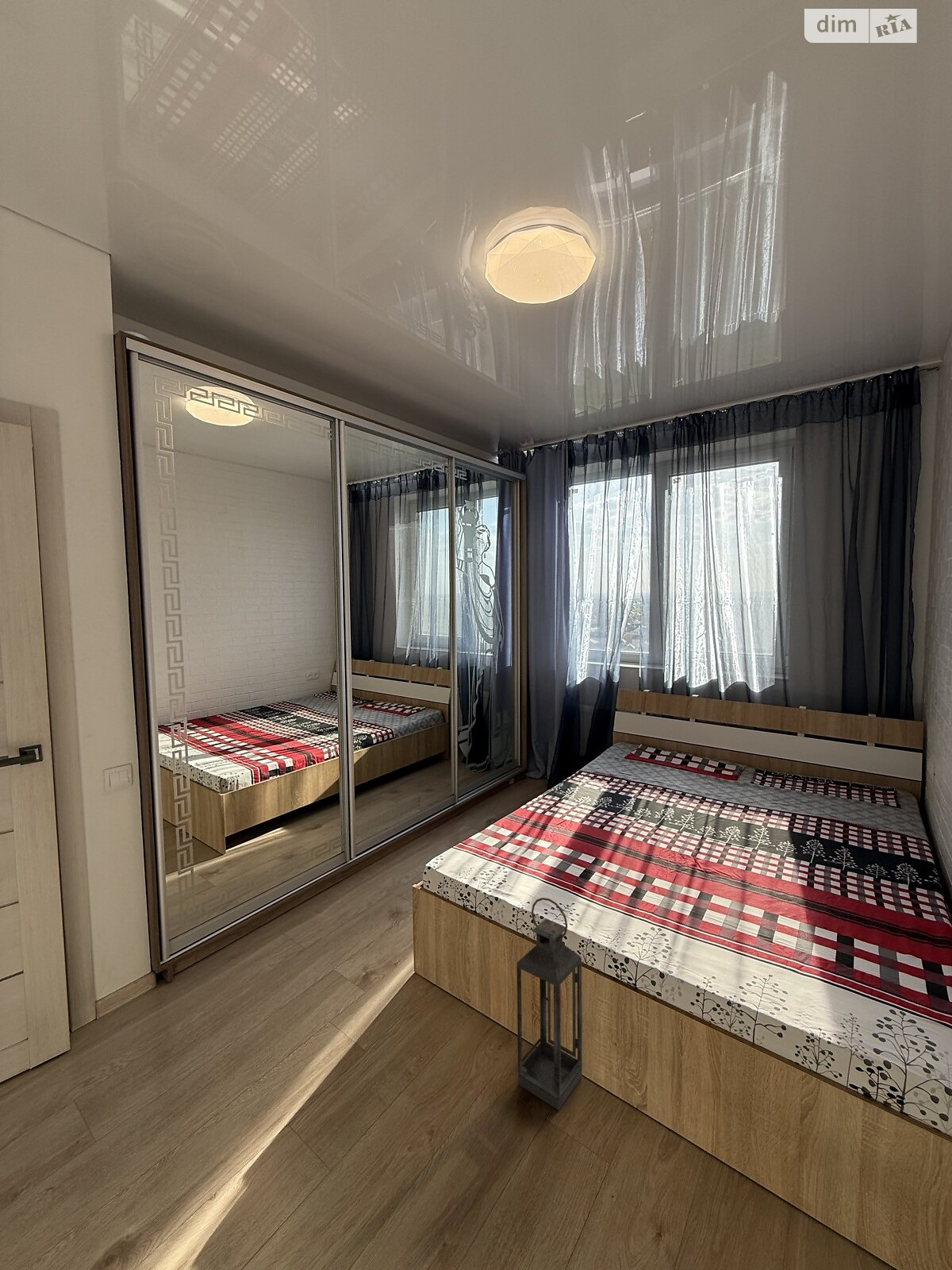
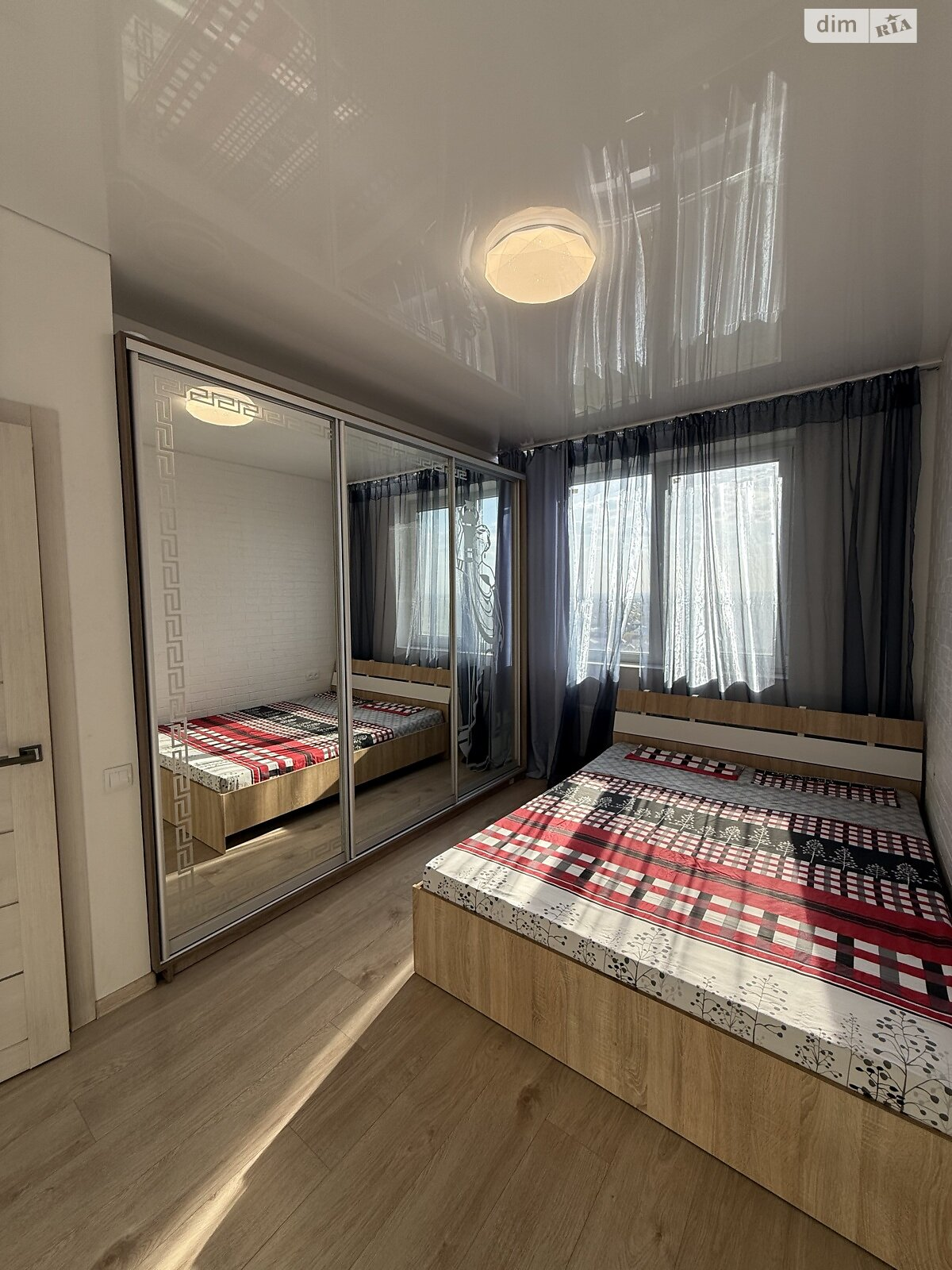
- lantern [516,897,583,1111]
